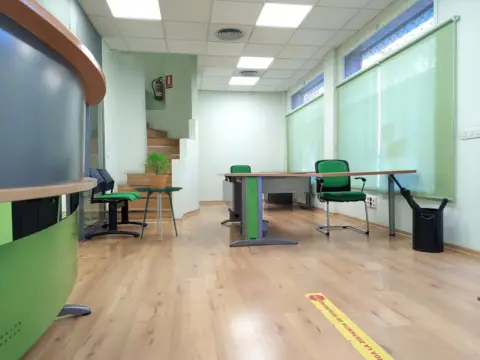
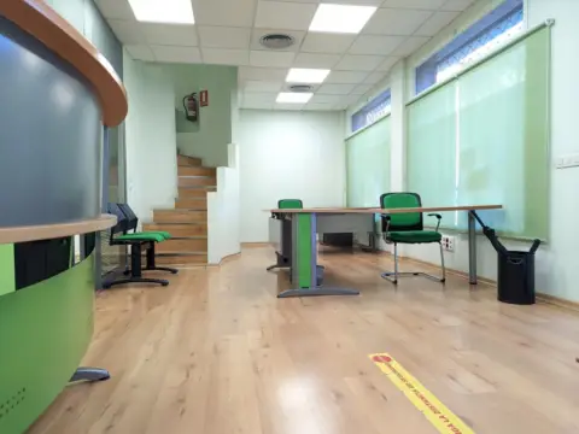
- potted plant [142,149,172,189]
- side table [133,186,184,242]
